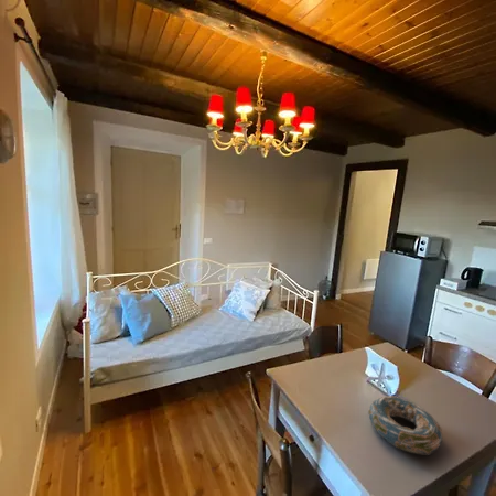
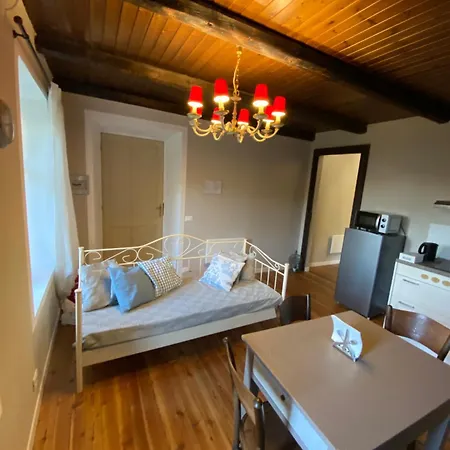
- decorative bowl [367,395,443,456]
